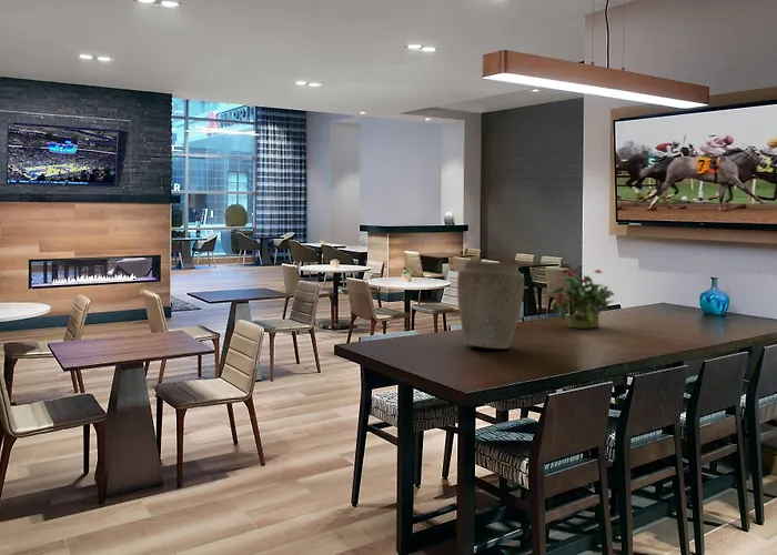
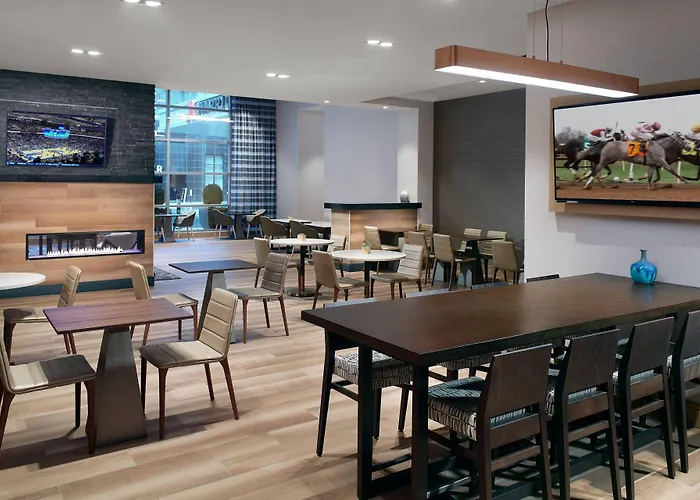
- vase [456,261,525,350]
- potted plant [549,268,615,330]
